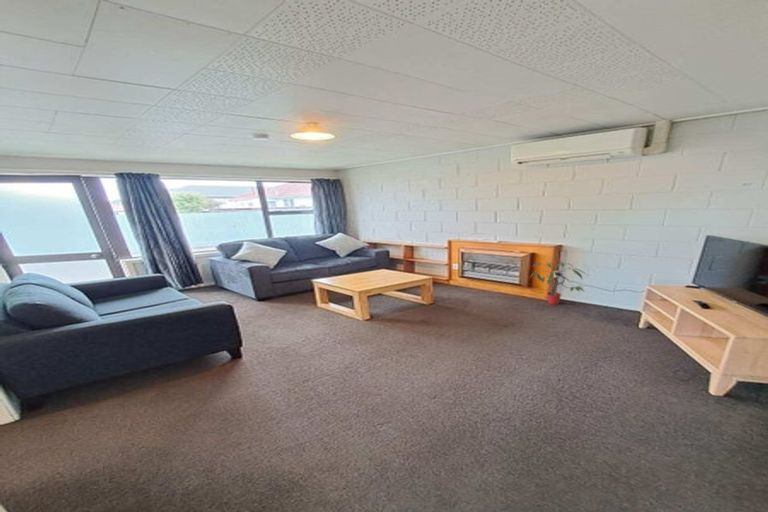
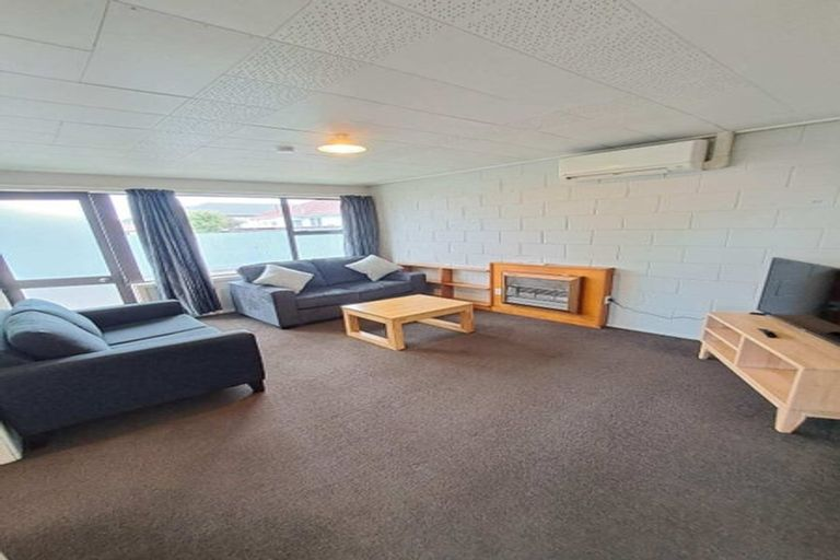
- potted plant [529,261,588,306]
